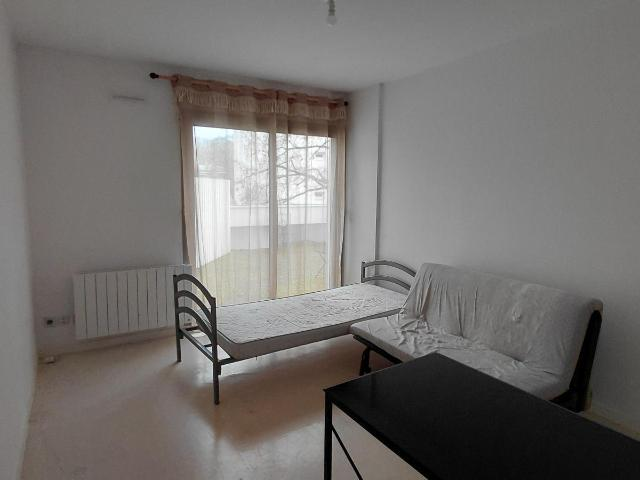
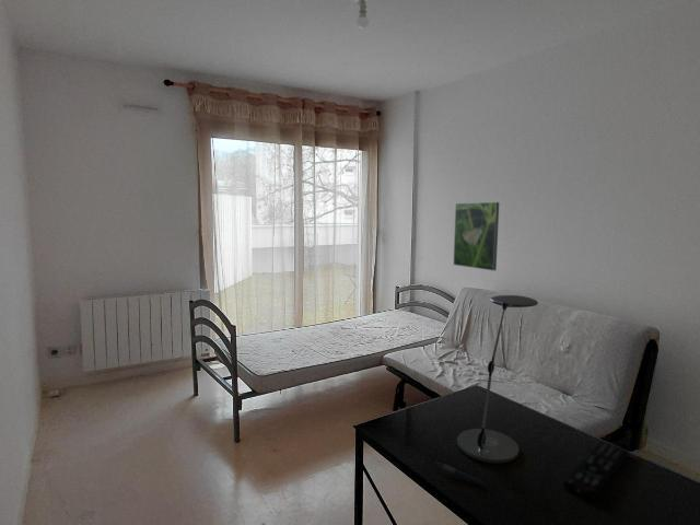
+ remote control [562,440,630,502]
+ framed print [453,201,500,271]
+ pen [435,462,483,485]
+ desk lamp [456,294,539,464]
